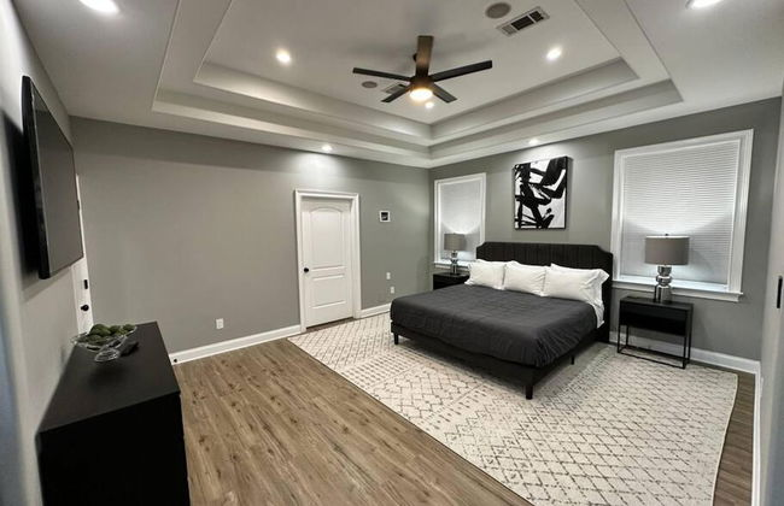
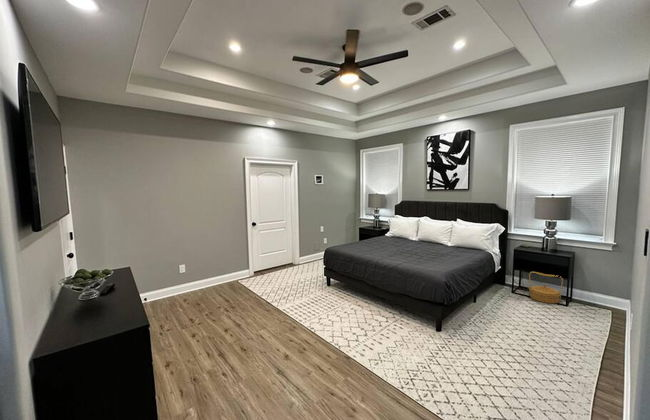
+ basket [528,271,564,304]
